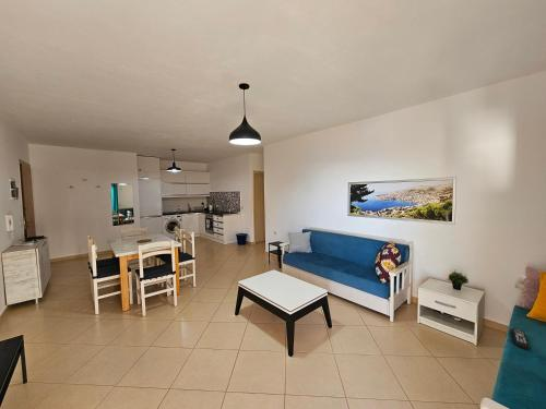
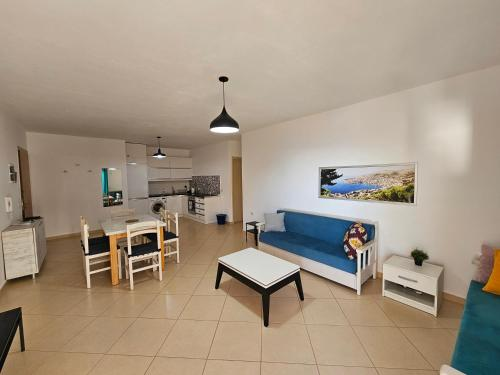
- remote control [511,327,531,350]
